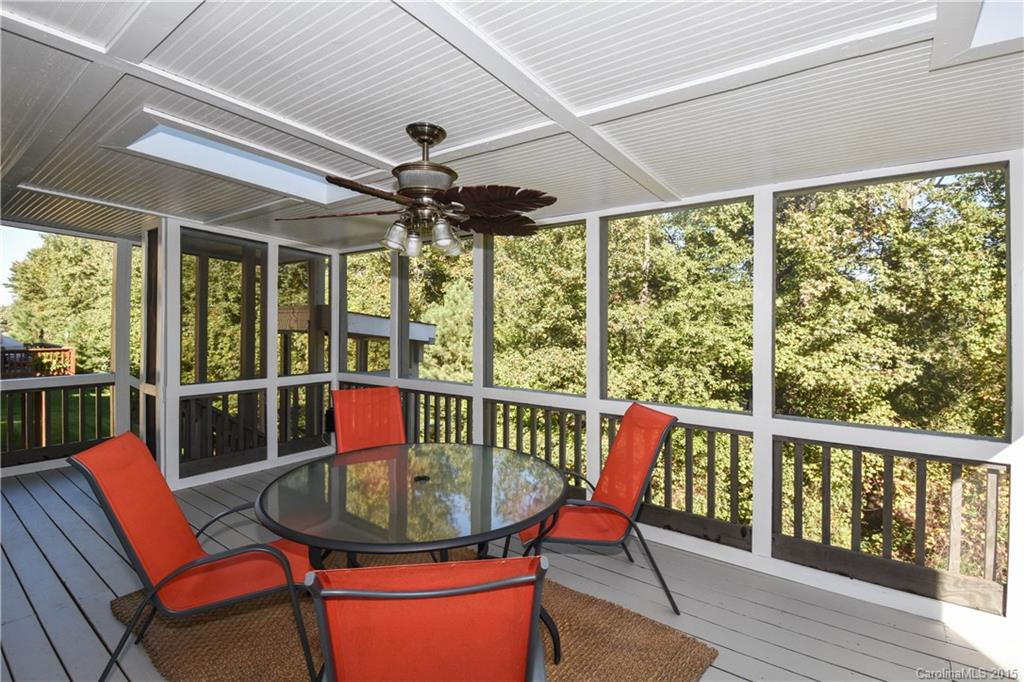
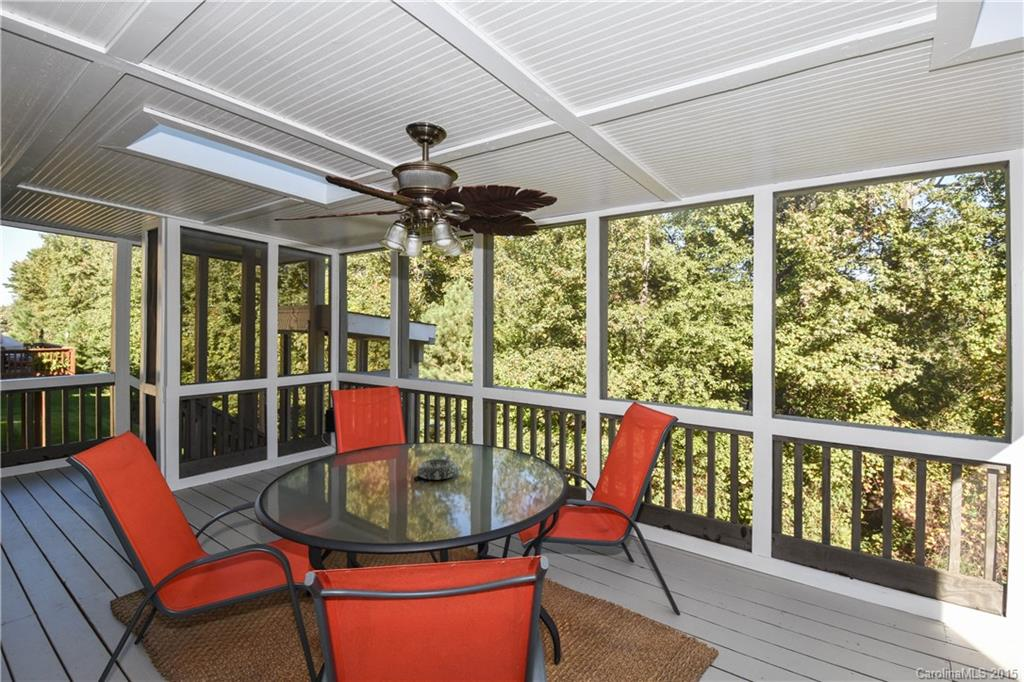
+ decorative bowl [417,458,458,481]
